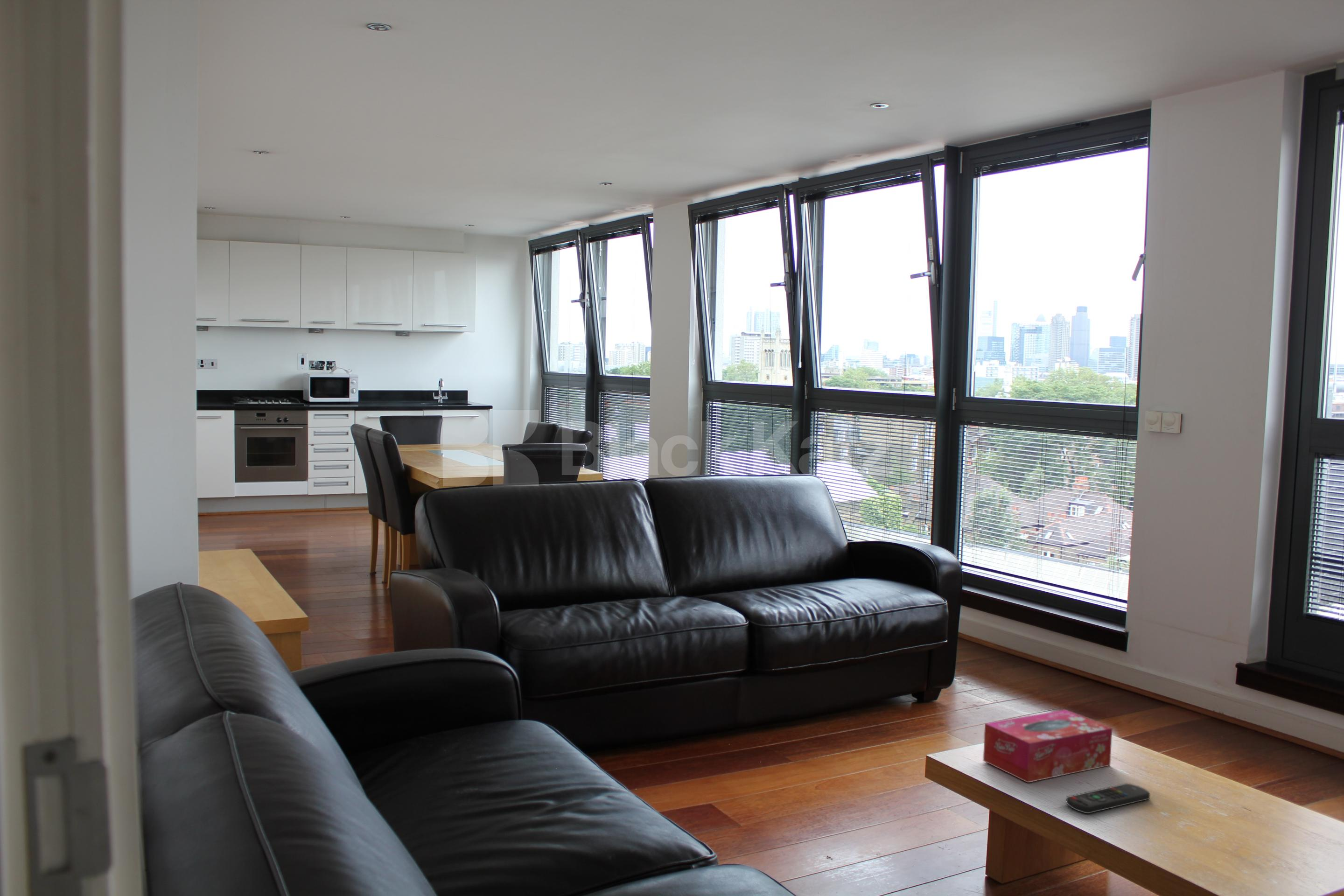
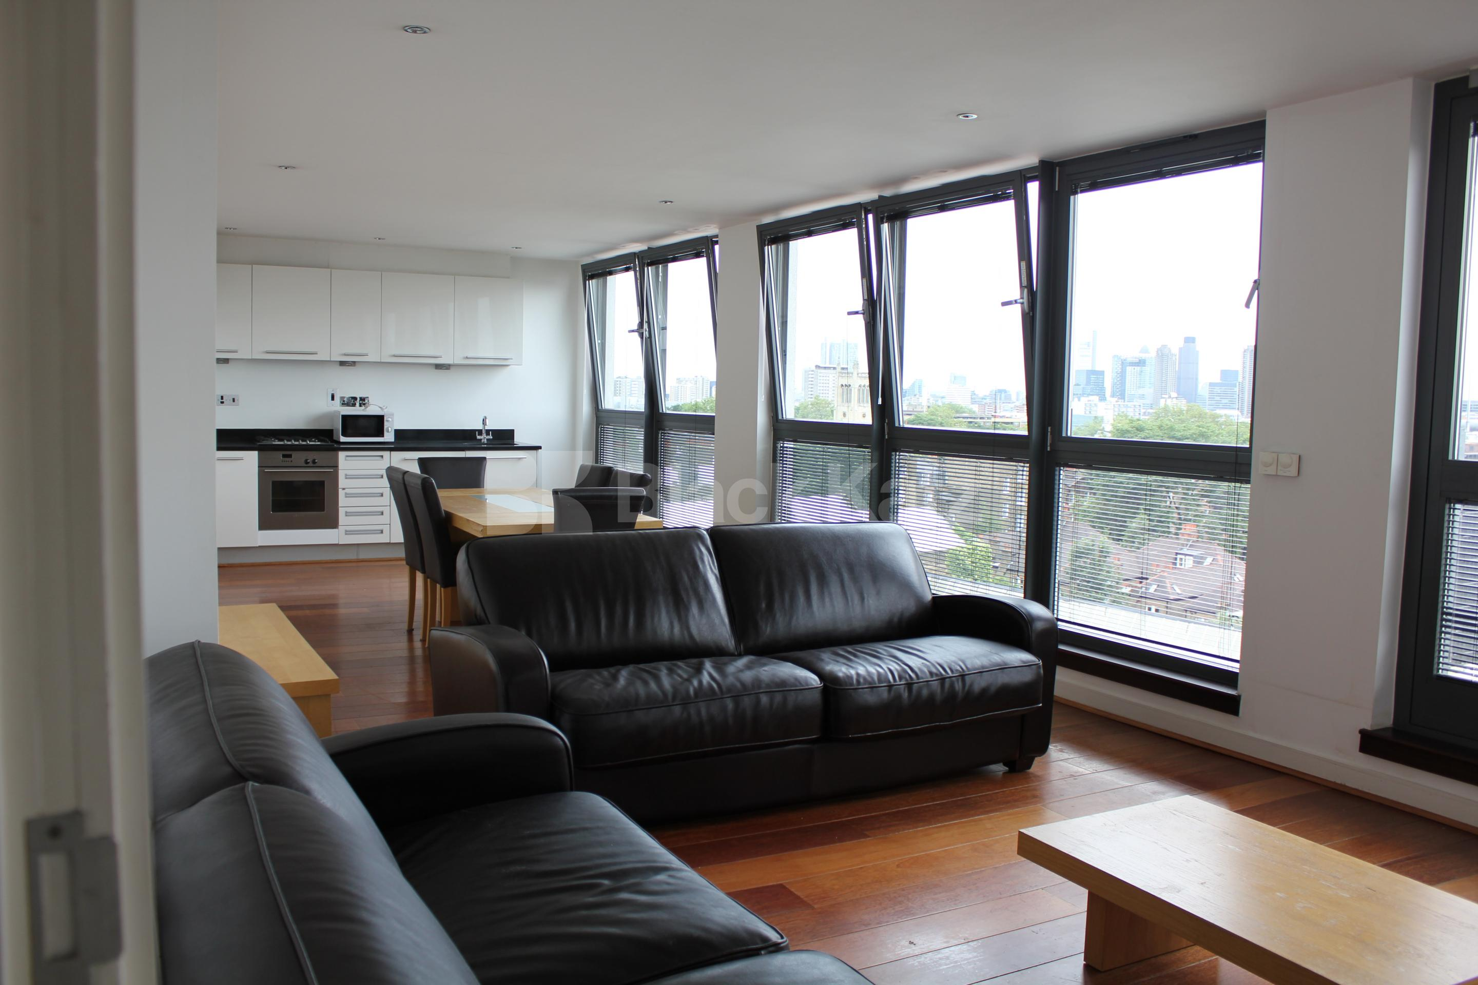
- remote control [1066,783,1150,814]
- tissue box [983,709,1113,783]
